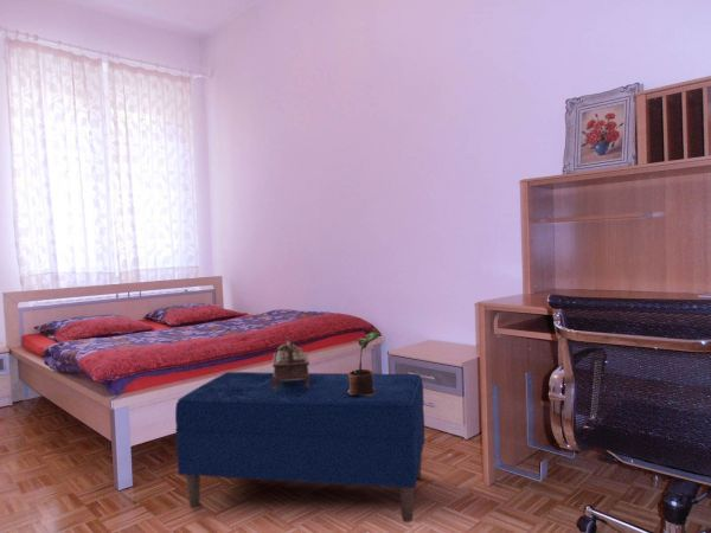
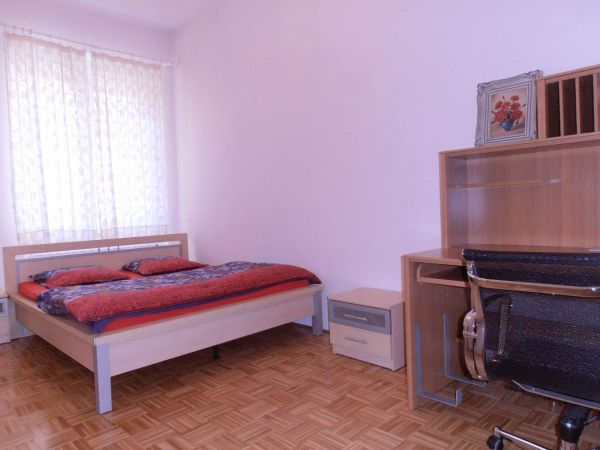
- decorative box [271,335,310,391]
- bench [174,371,425,524]
- potted plant [347,329,383,396]
